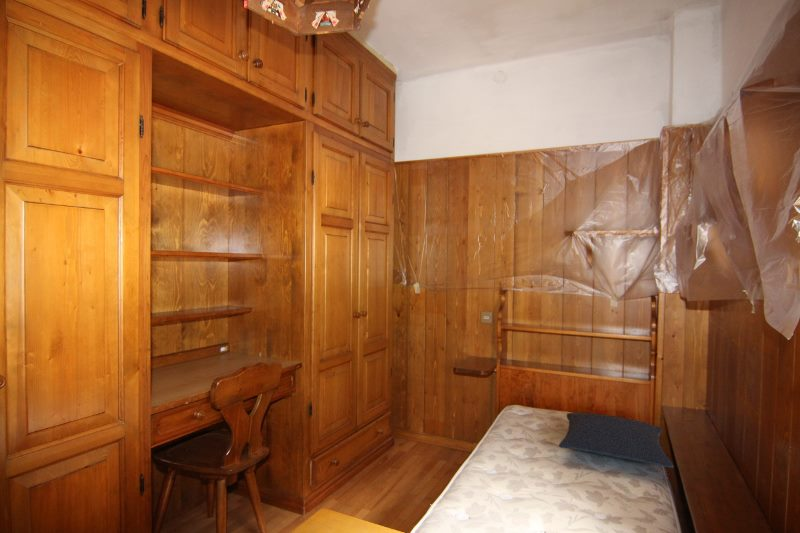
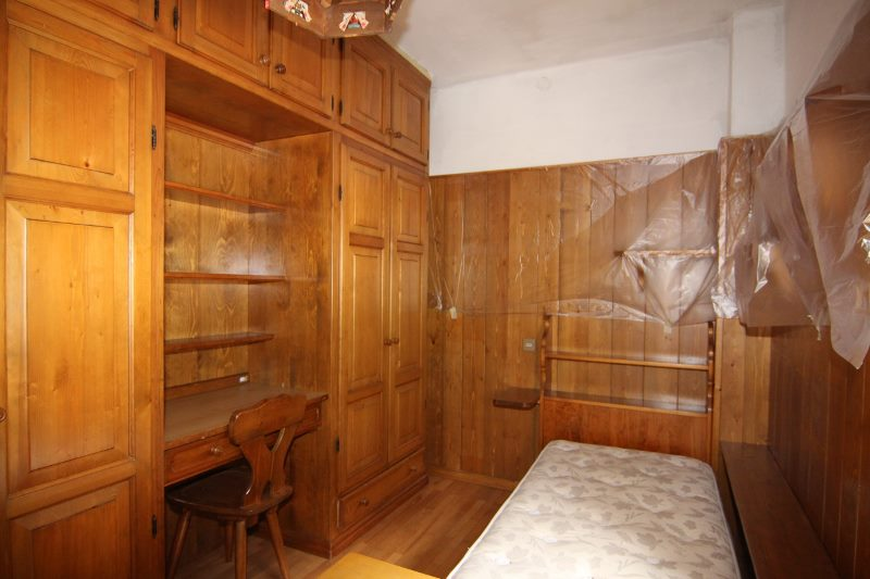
- pillow [558,412,675,469]
